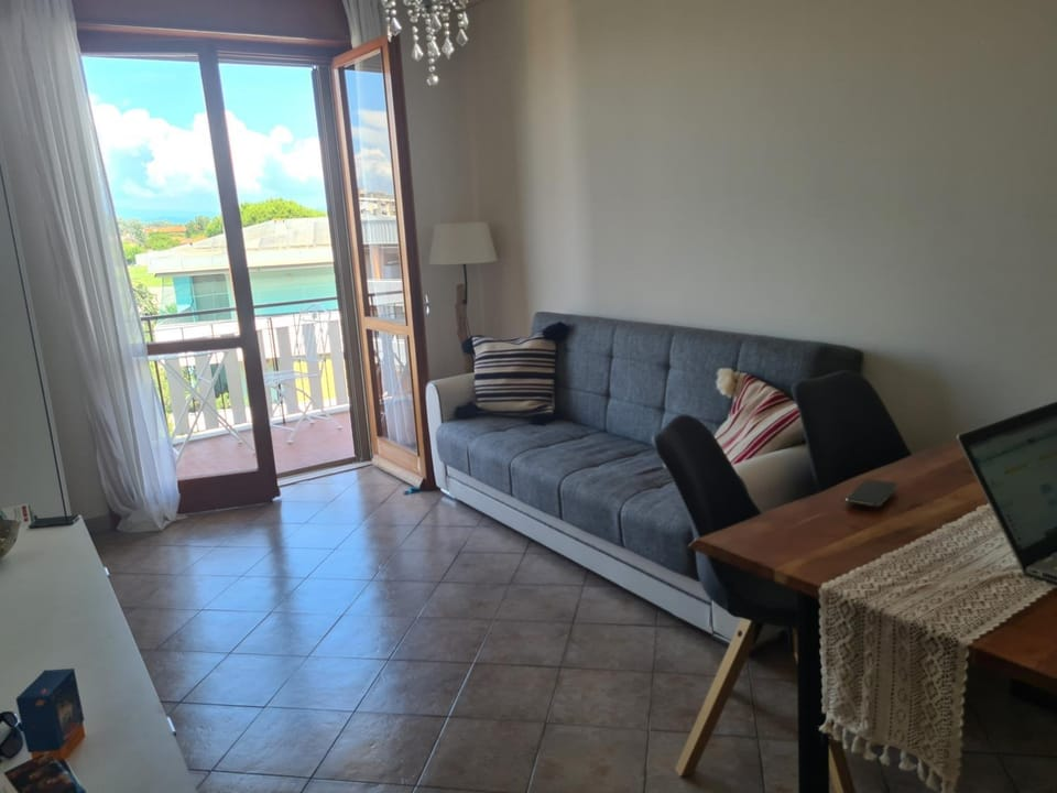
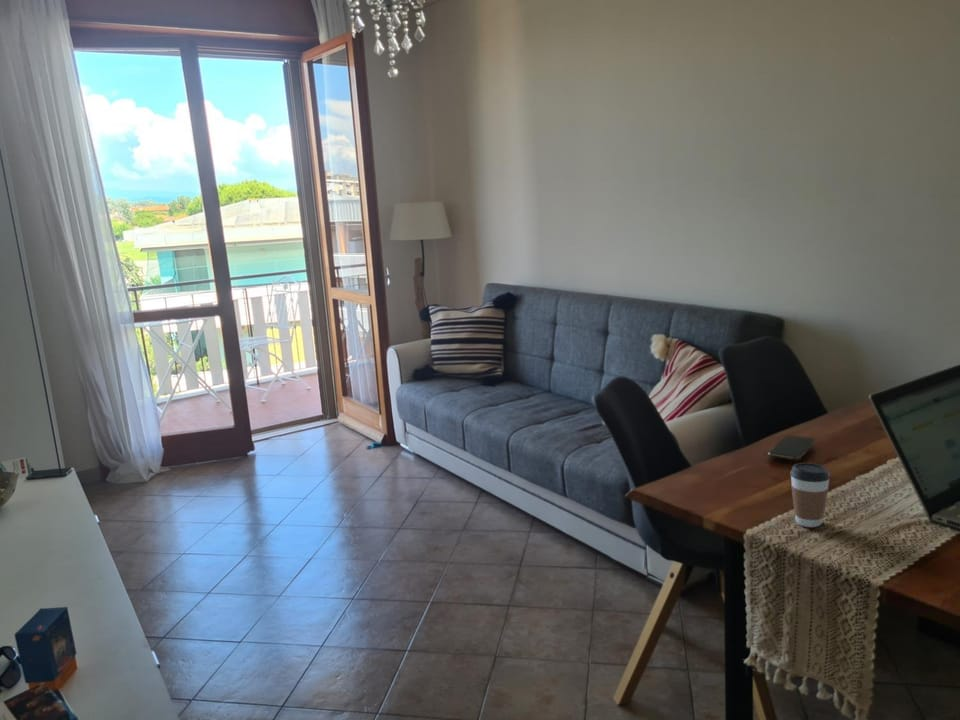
+ coffee cup [789,462,831,528]
